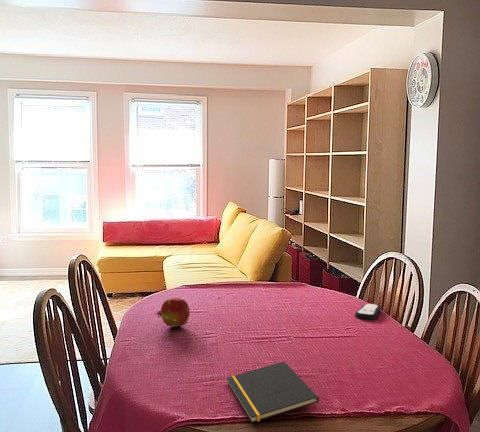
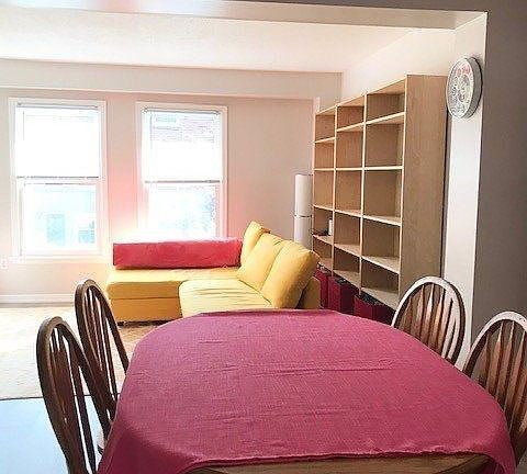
- remote control [354,303,381,321]
- notepad [226,361,320,424]
- fruit [155,297,191,328]
